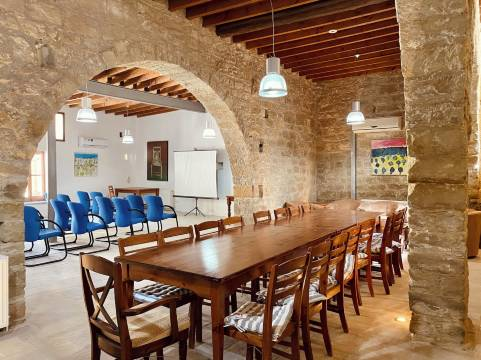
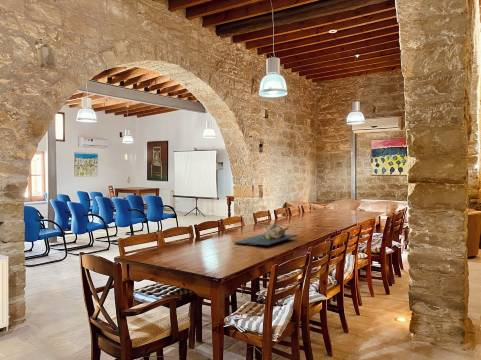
+ flower arrangement [233,220,298,246]
